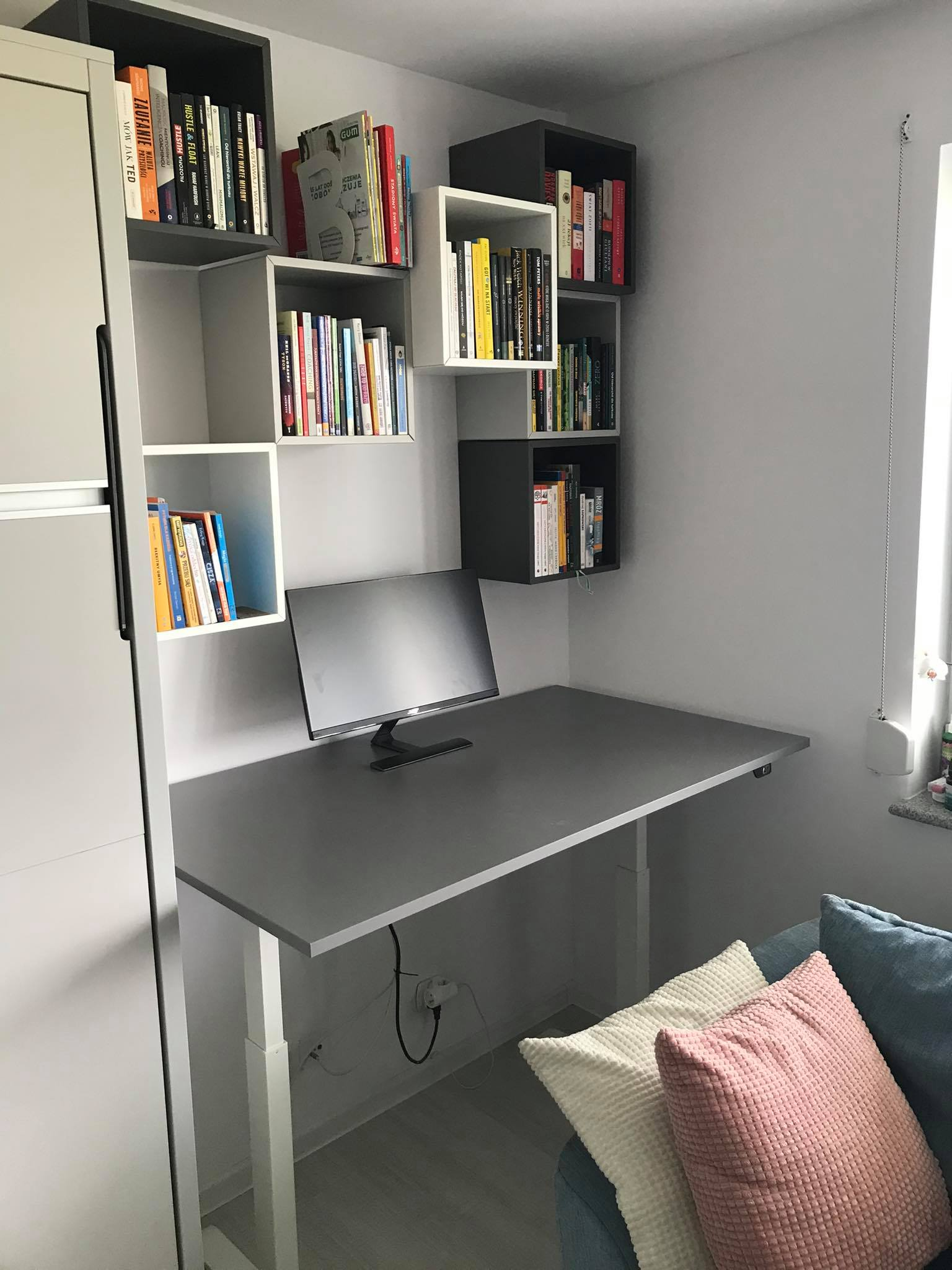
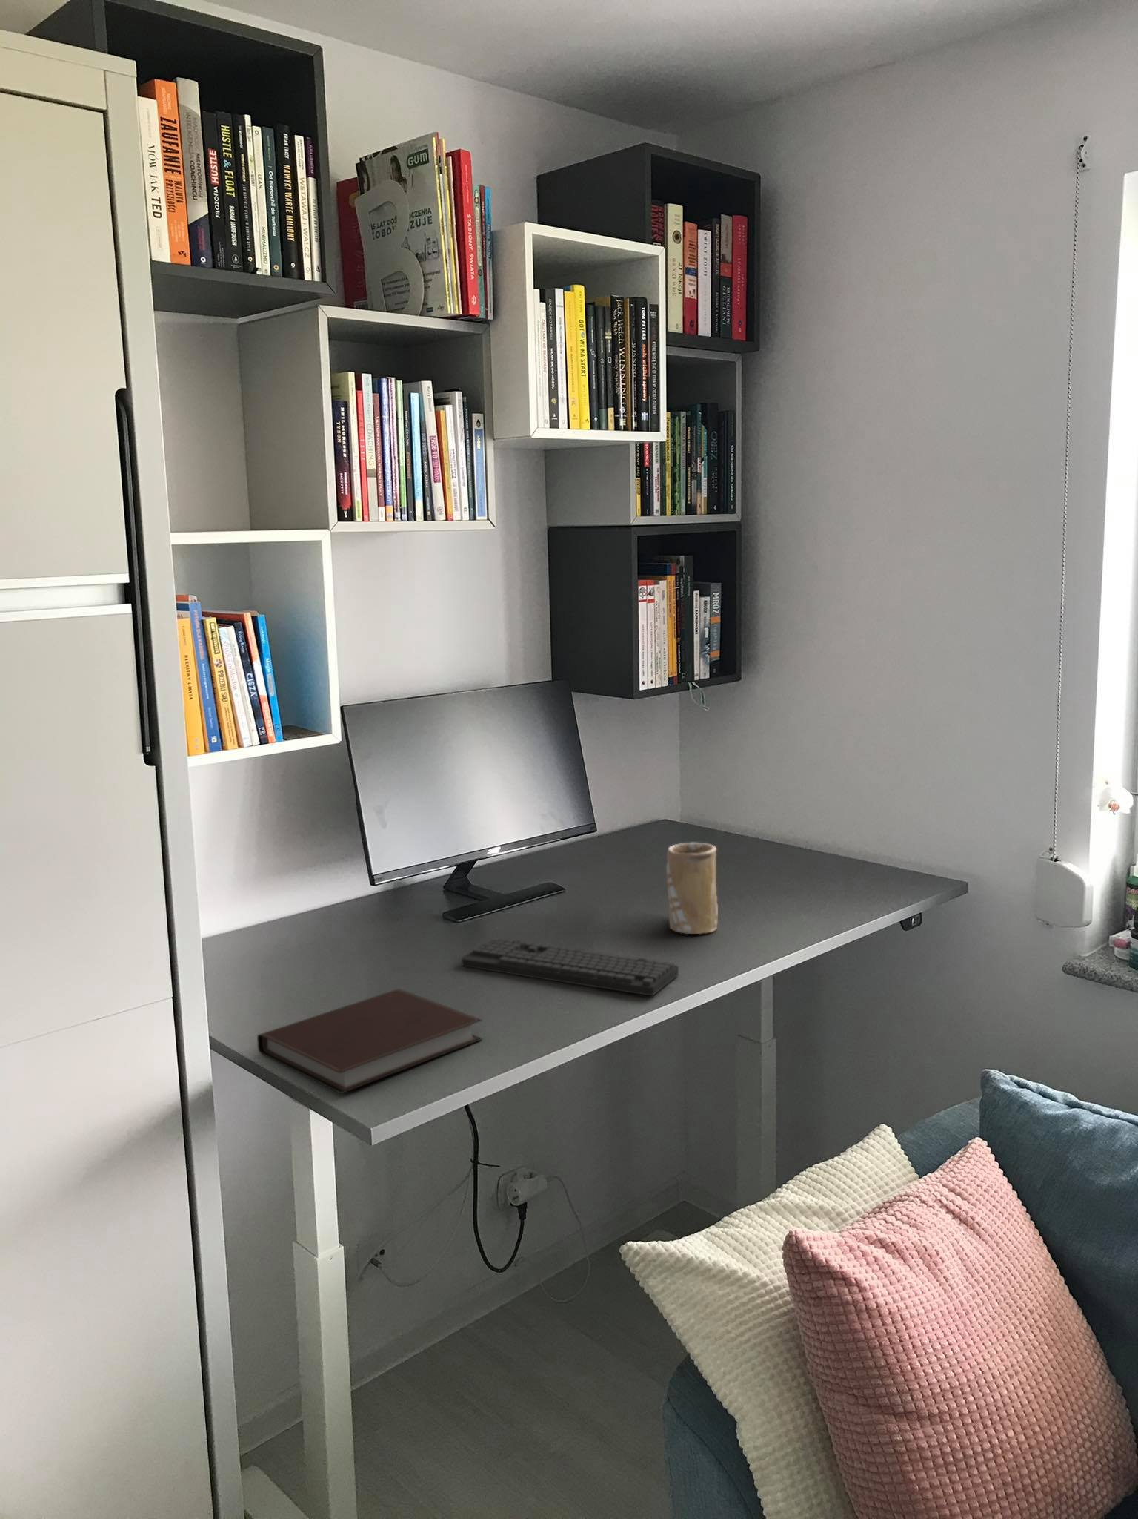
+ keyboard [461,937,679,996]
+ notebook [256,988,484,1094]
+ mug [666,842,718,934]
